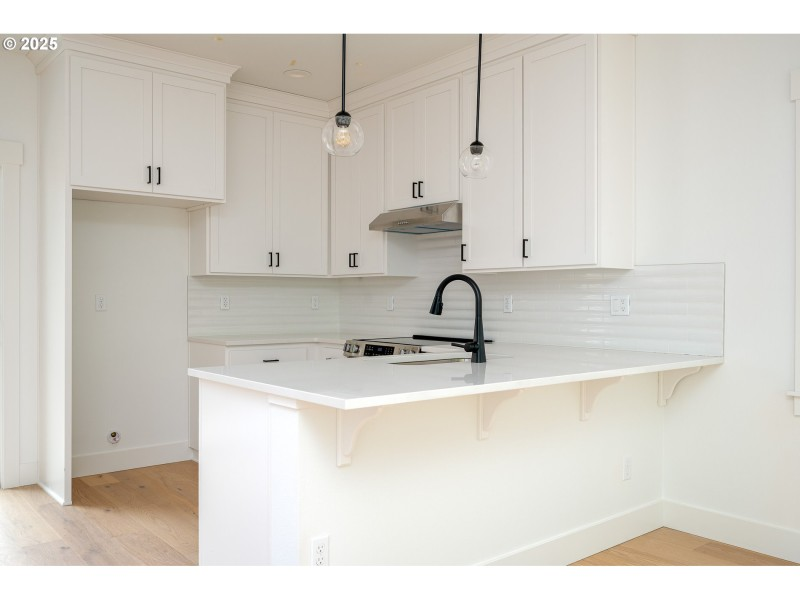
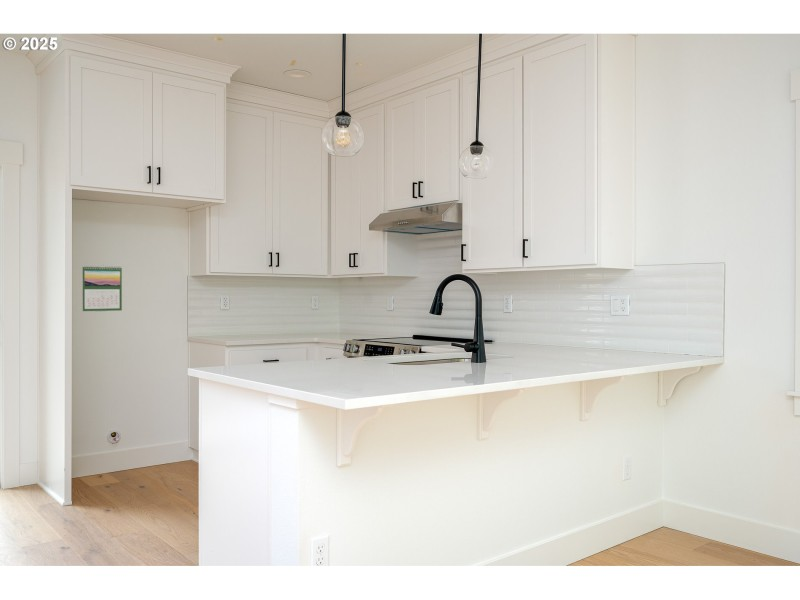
+ calendar [81,264,123,312]
